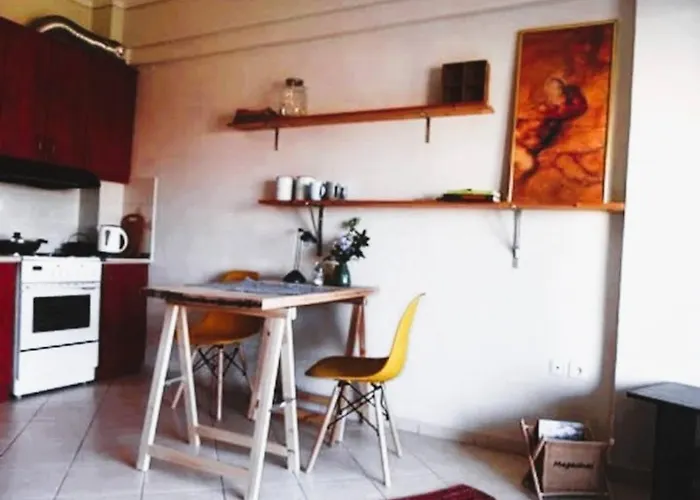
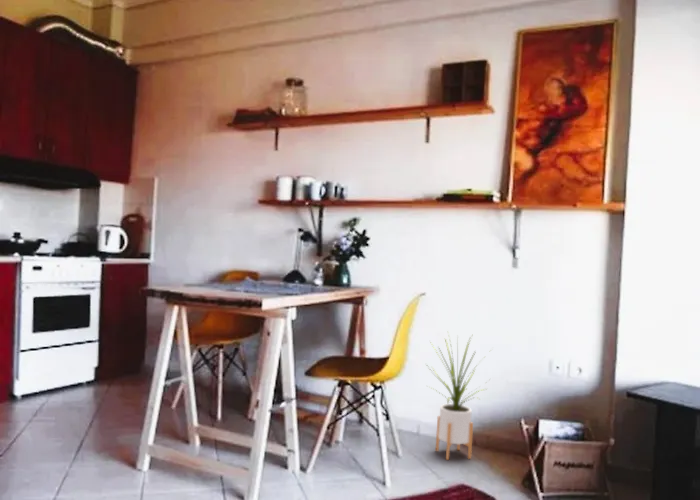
+ house plant [425,329,494,461]
